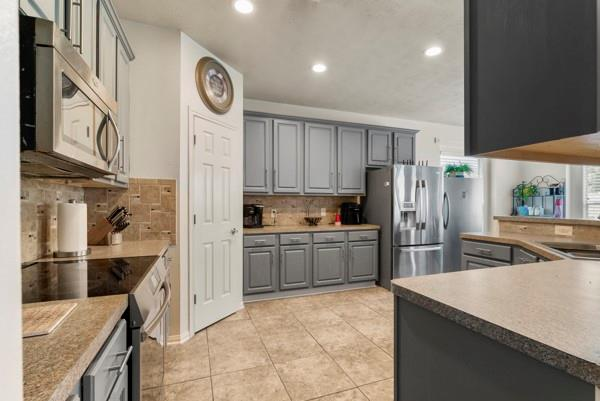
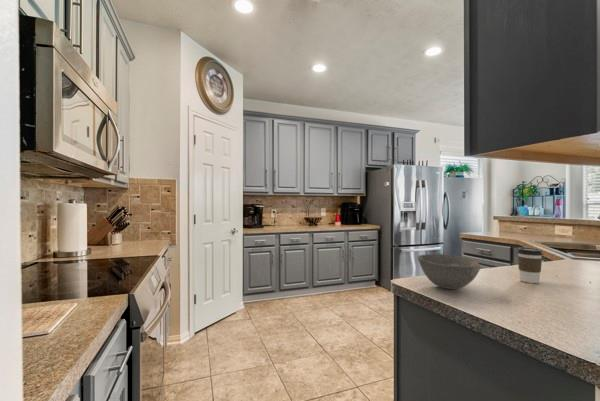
+ bowl [416,253,482,290]
+ coffee cup [516,247,544,284]
